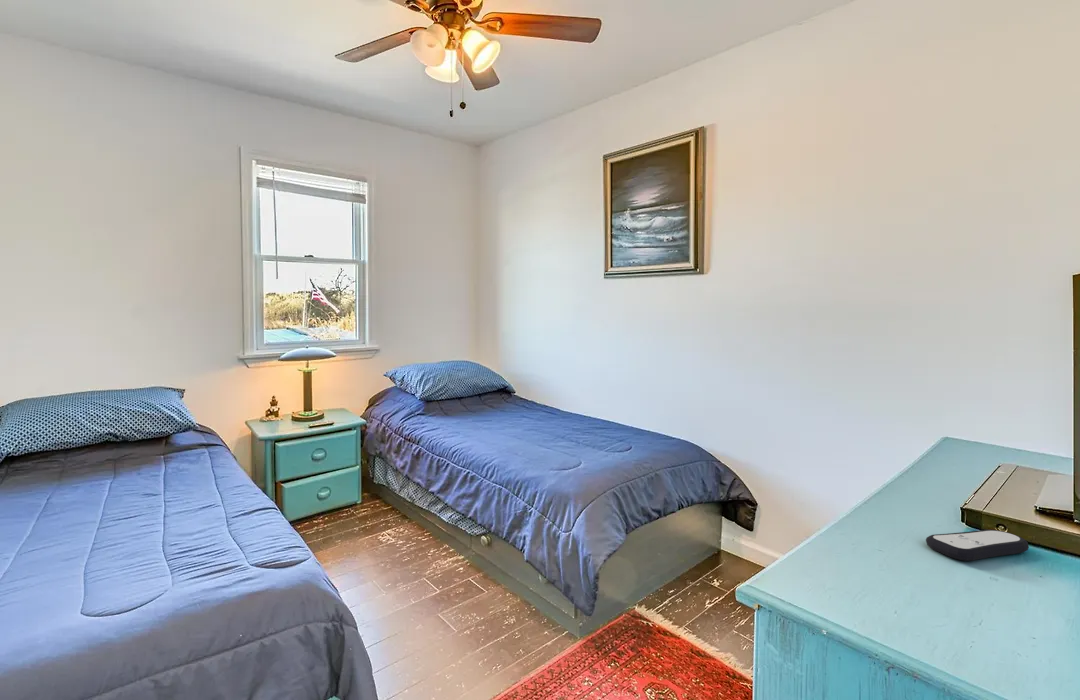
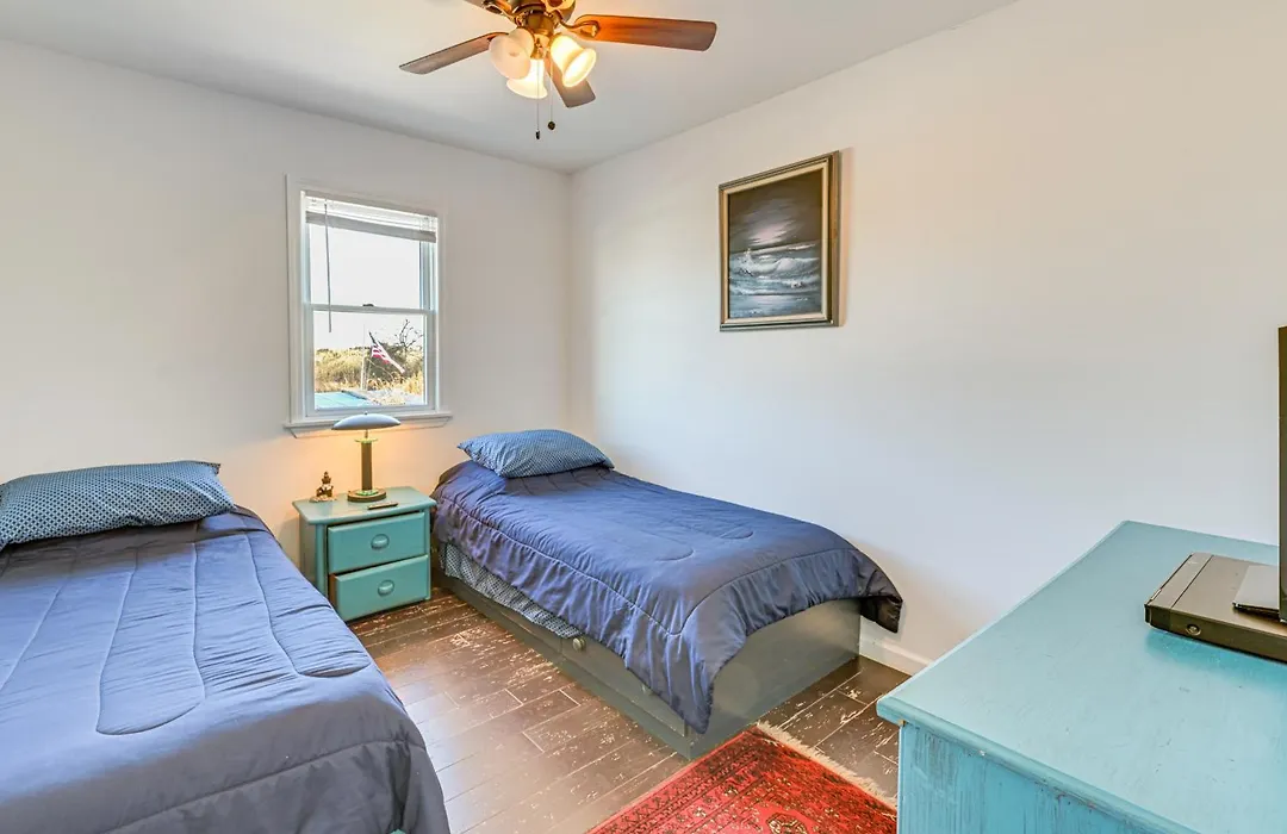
- remote control [925,529,1030,562]
